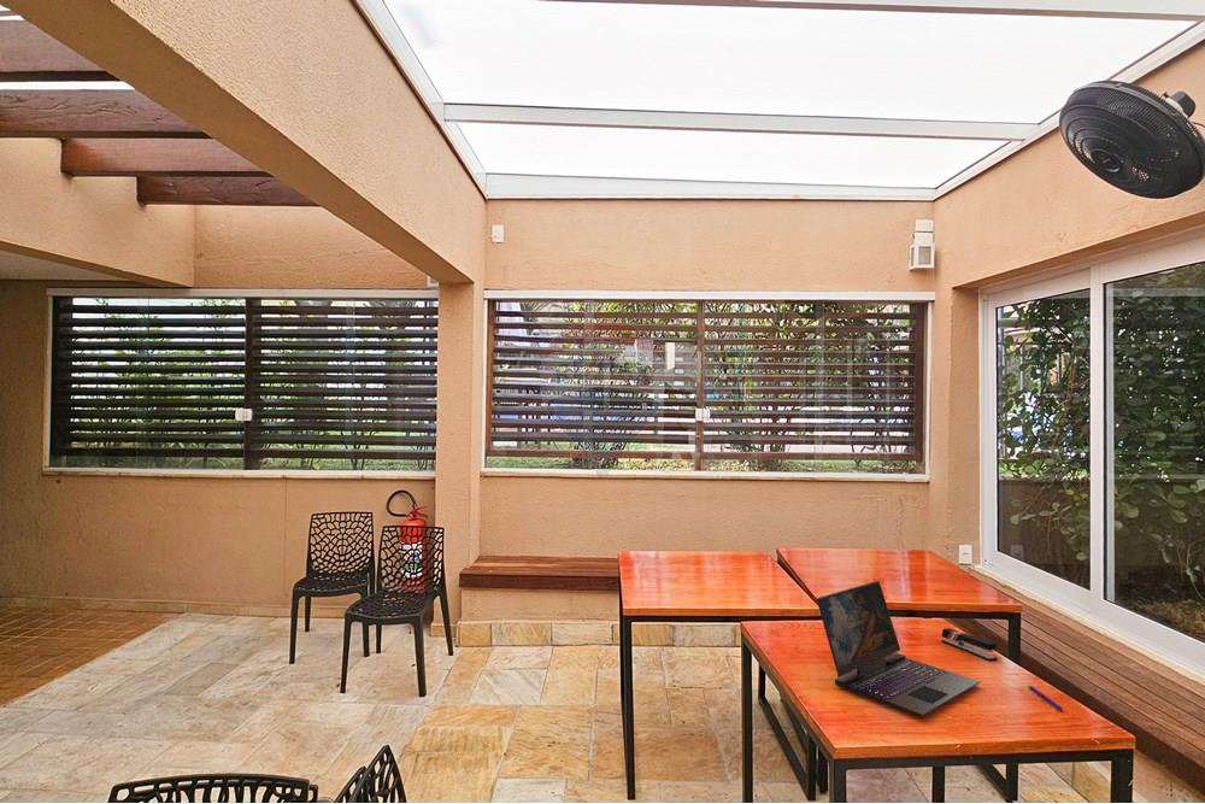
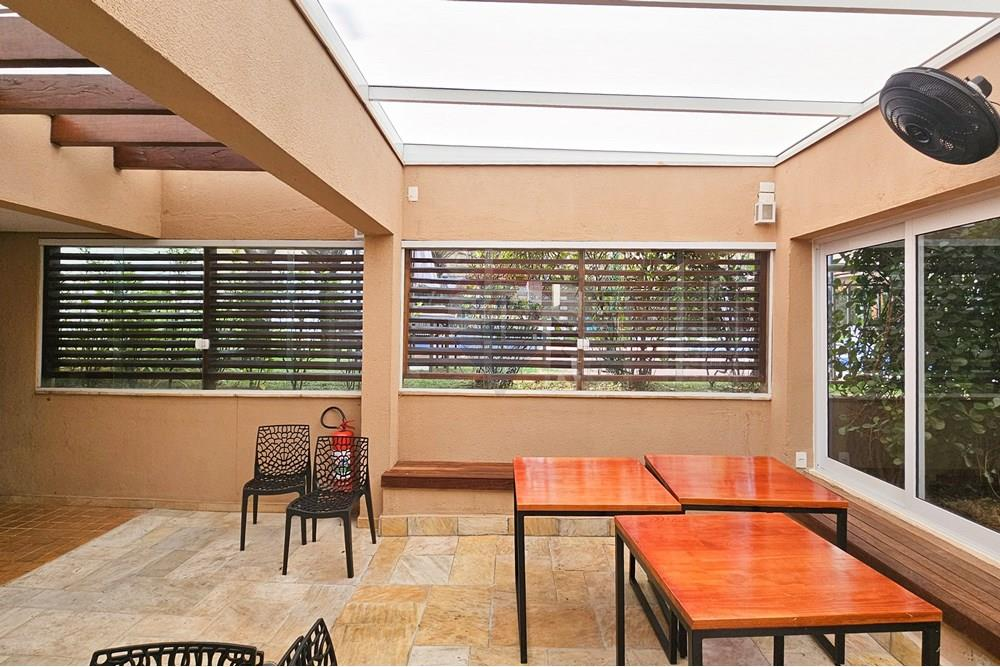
- pen [1025,683,1064,712]
- stapler [940,627,999,662]
- laptop [816,580,982,717]
